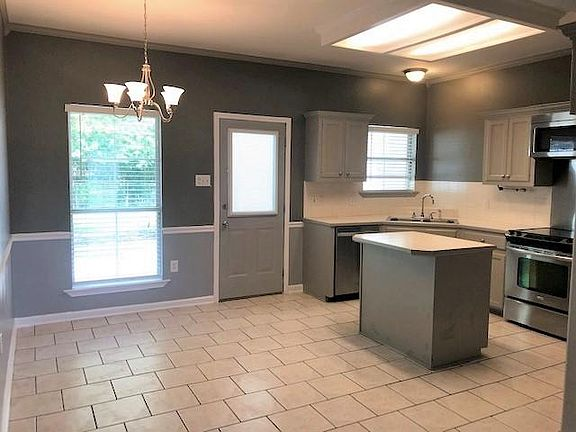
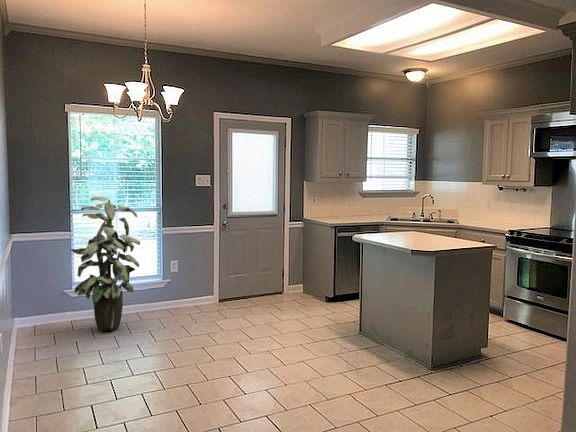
+ indoor plant [69,196,141,331]
